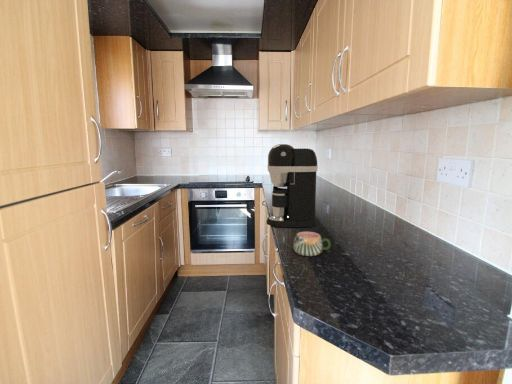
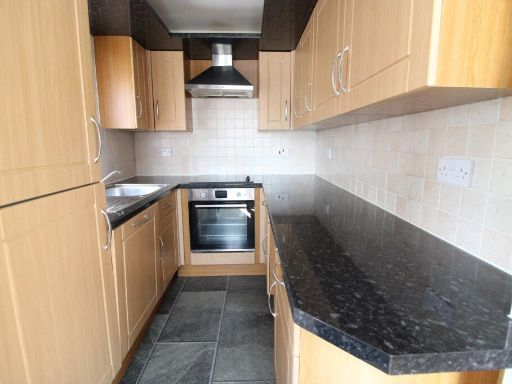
- coffee maker [266,143,319,228]
- mug [292,231,332,257]
